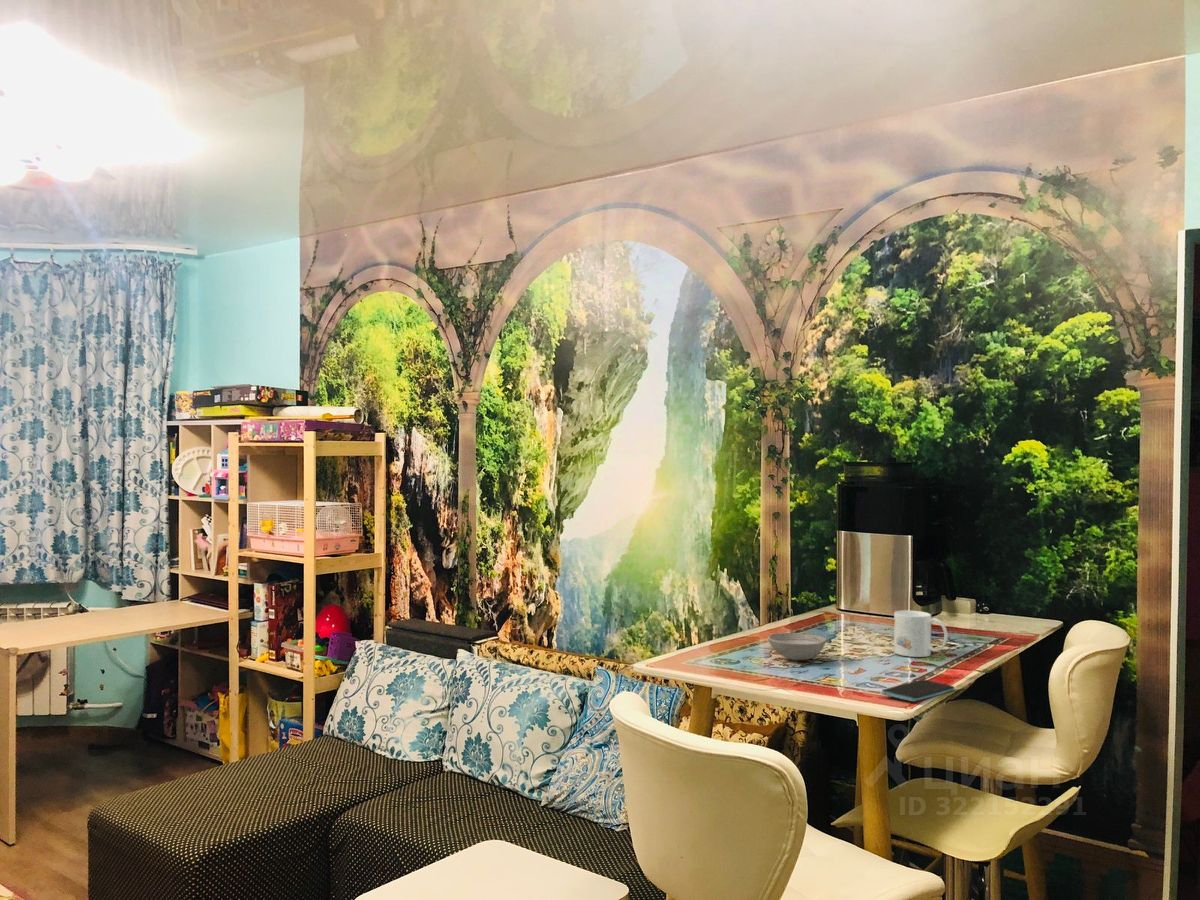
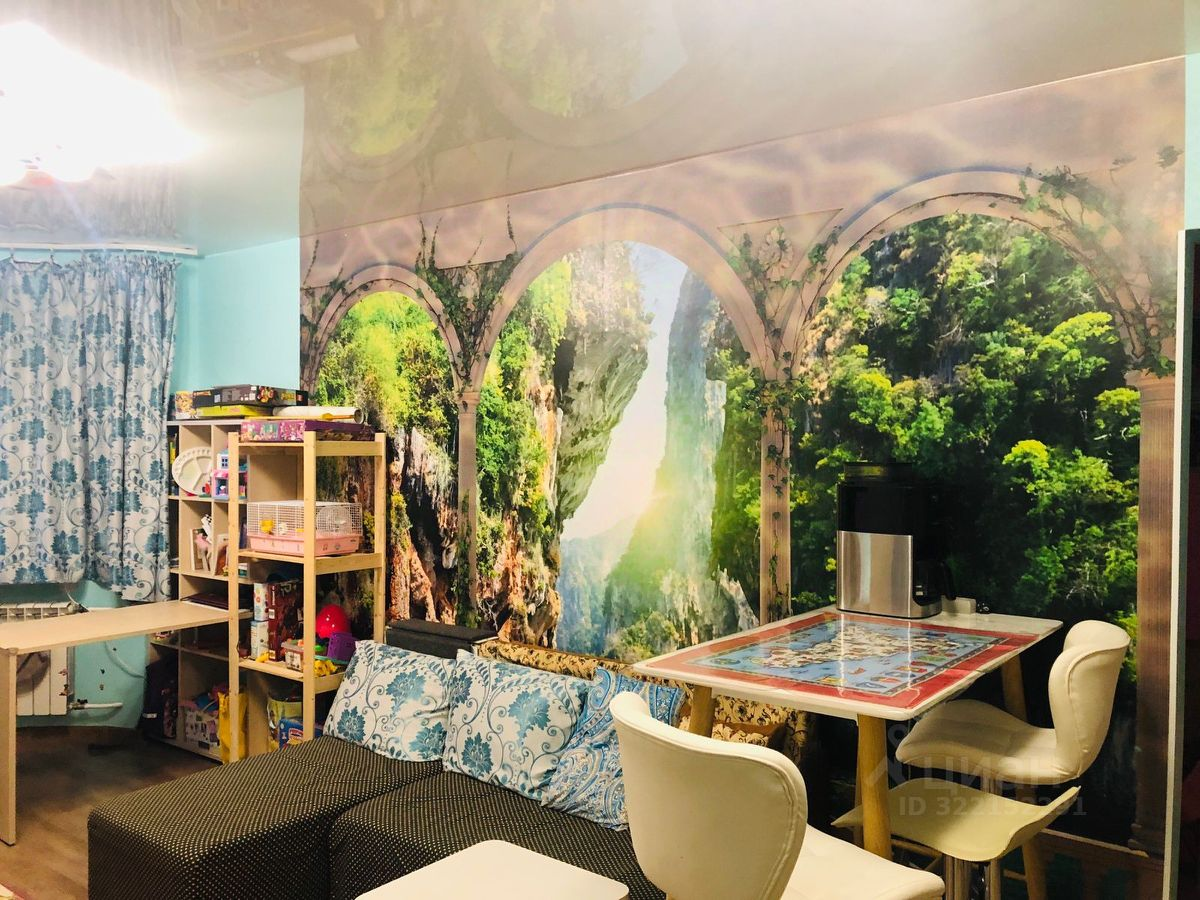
- smartphone [881,678,956,703]
- bowl [767,632,827,661]
- mug [893,609,949,658]
